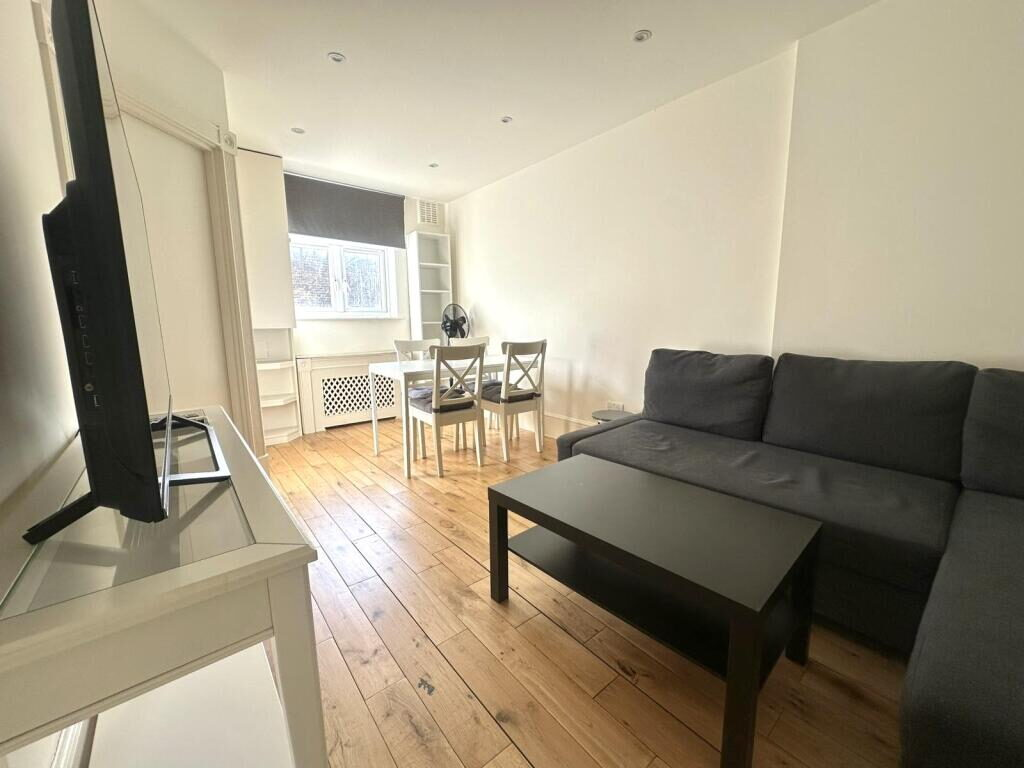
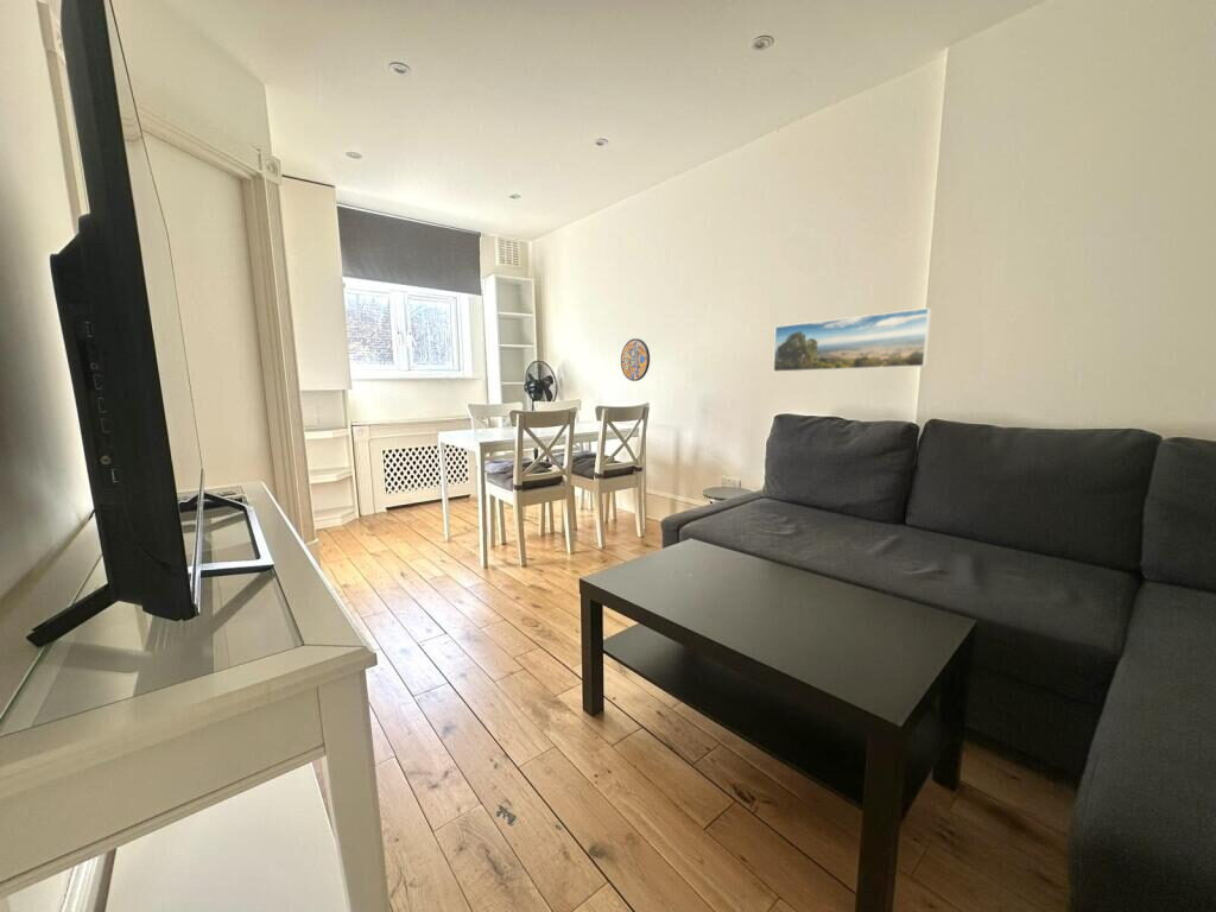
+ manhole cover [620,337,651,382]
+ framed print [772,306,932,373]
